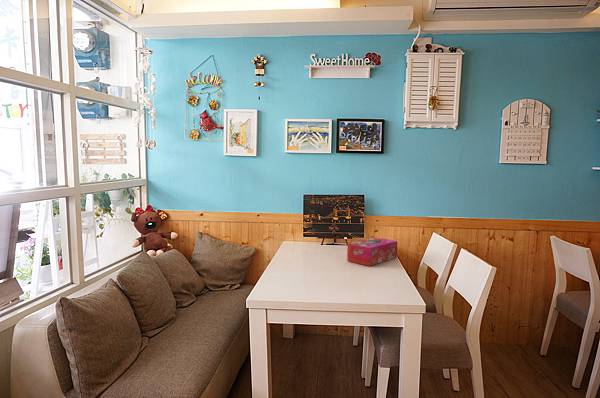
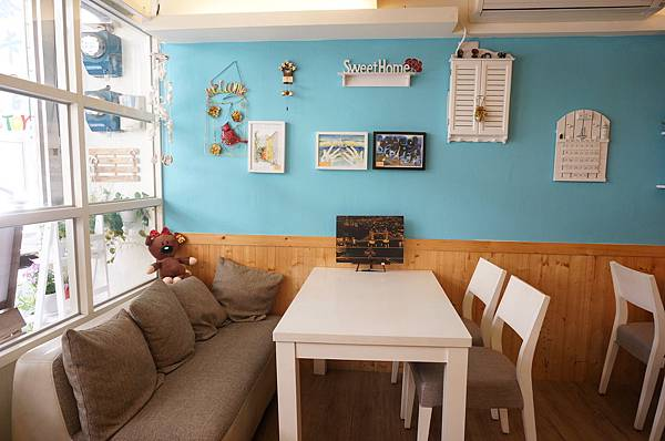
- tissue box [346,236,398,267]
